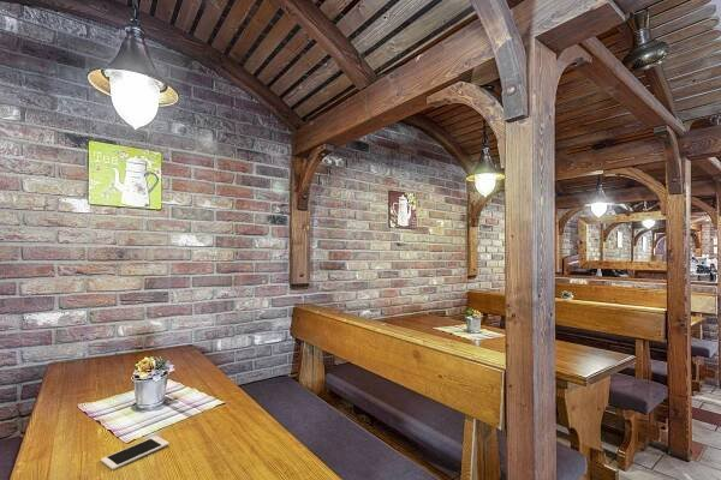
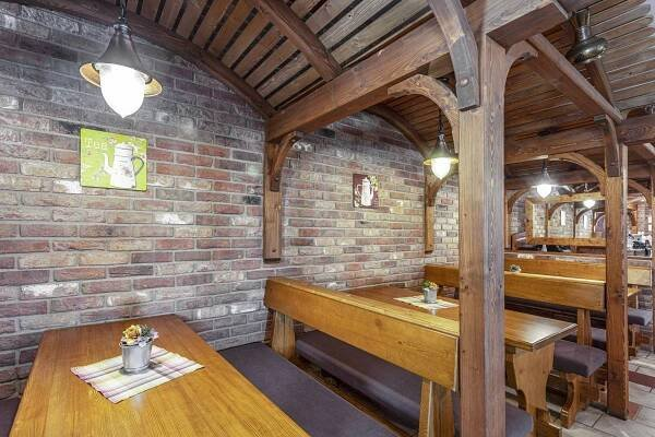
- cell phone [100,434,171,470]
